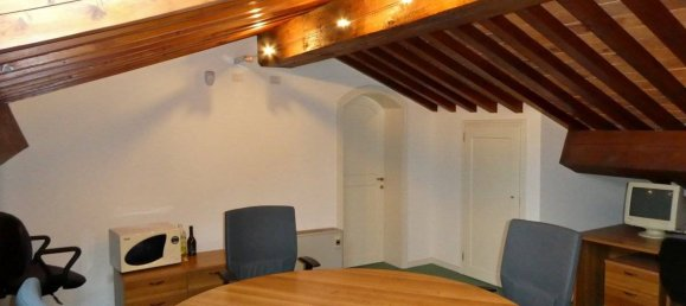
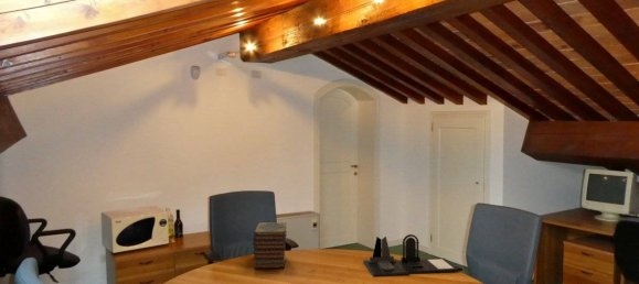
+ desk organizer [362,233,459,278]
+ book stack [252,221,288,270]
